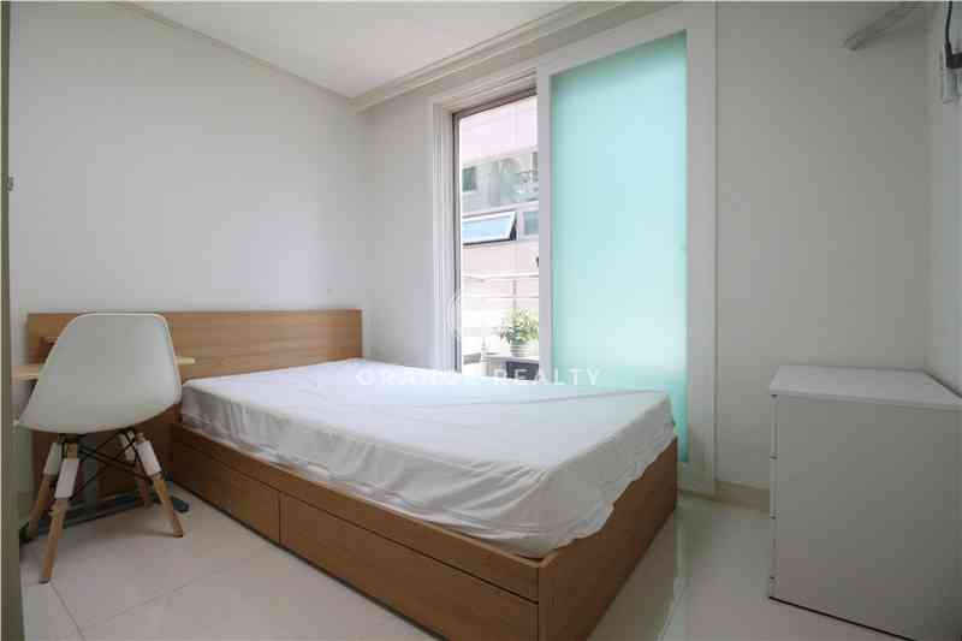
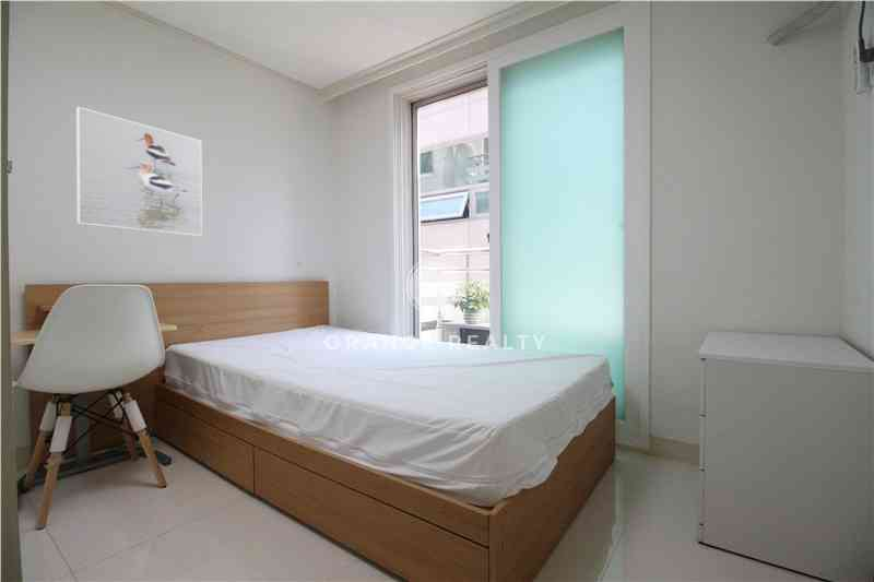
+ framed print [75,106,203,237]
